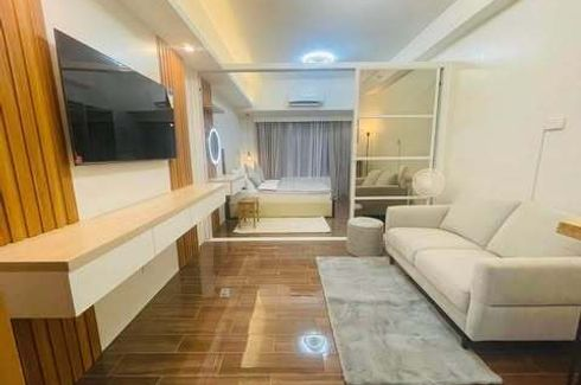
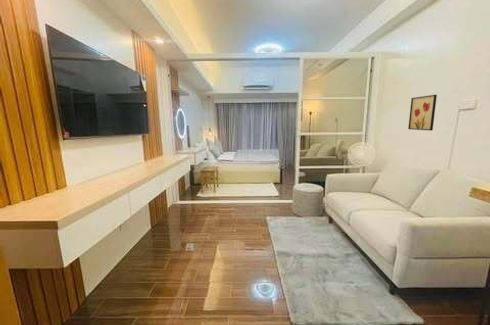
+ wall art [407,94,438,132]
